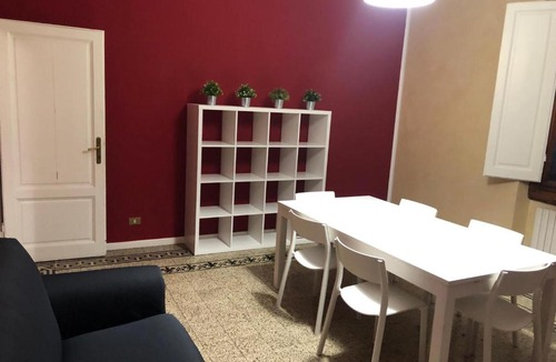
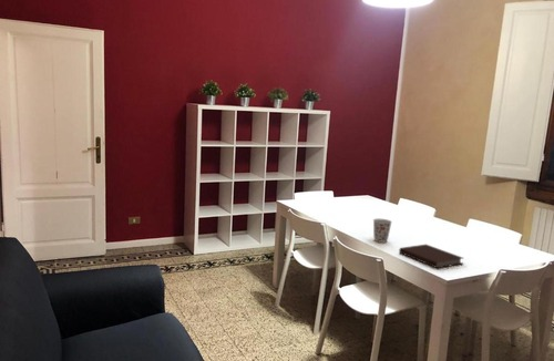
+ notebook [398,244,463,269]
+ cup [372,218,393,244]
